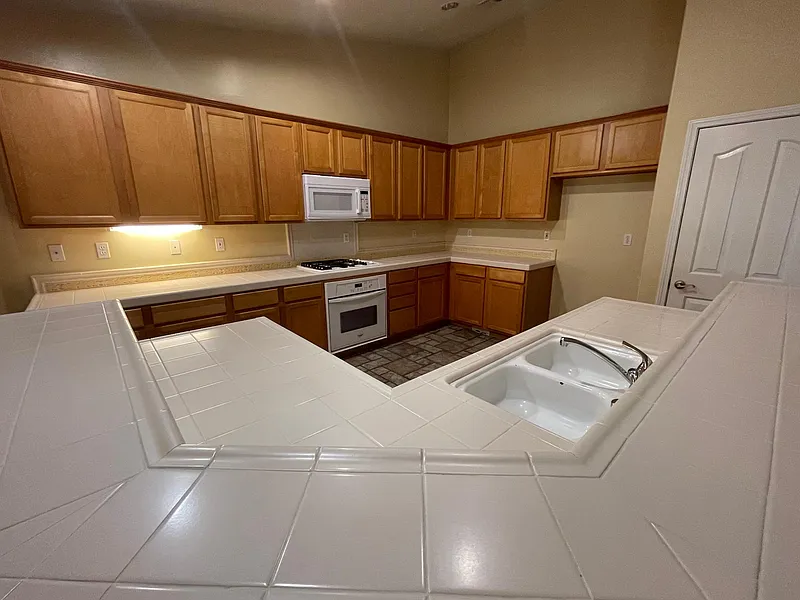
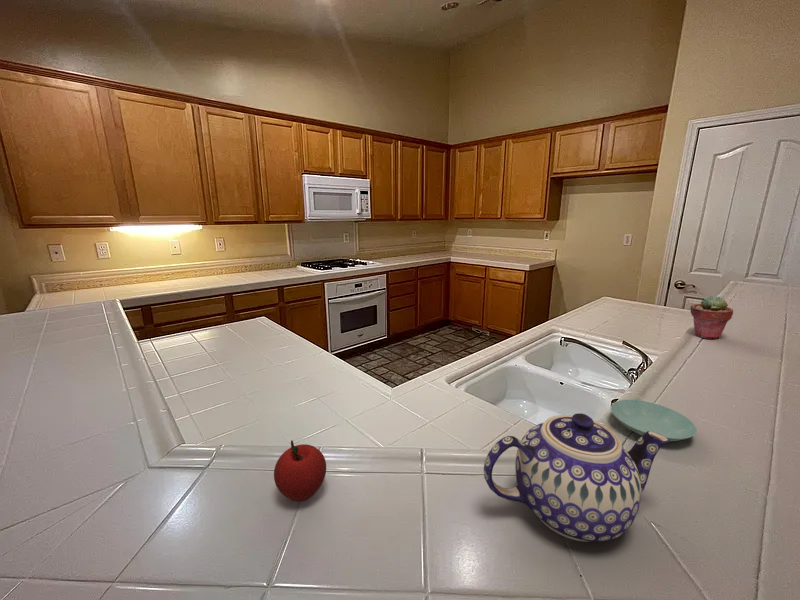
+ teapot [483,412,670,543]
+ potted succulent [690,295,734,340]
+ saucer [610,399,698,442]
+ apple [273,439,327,502]
